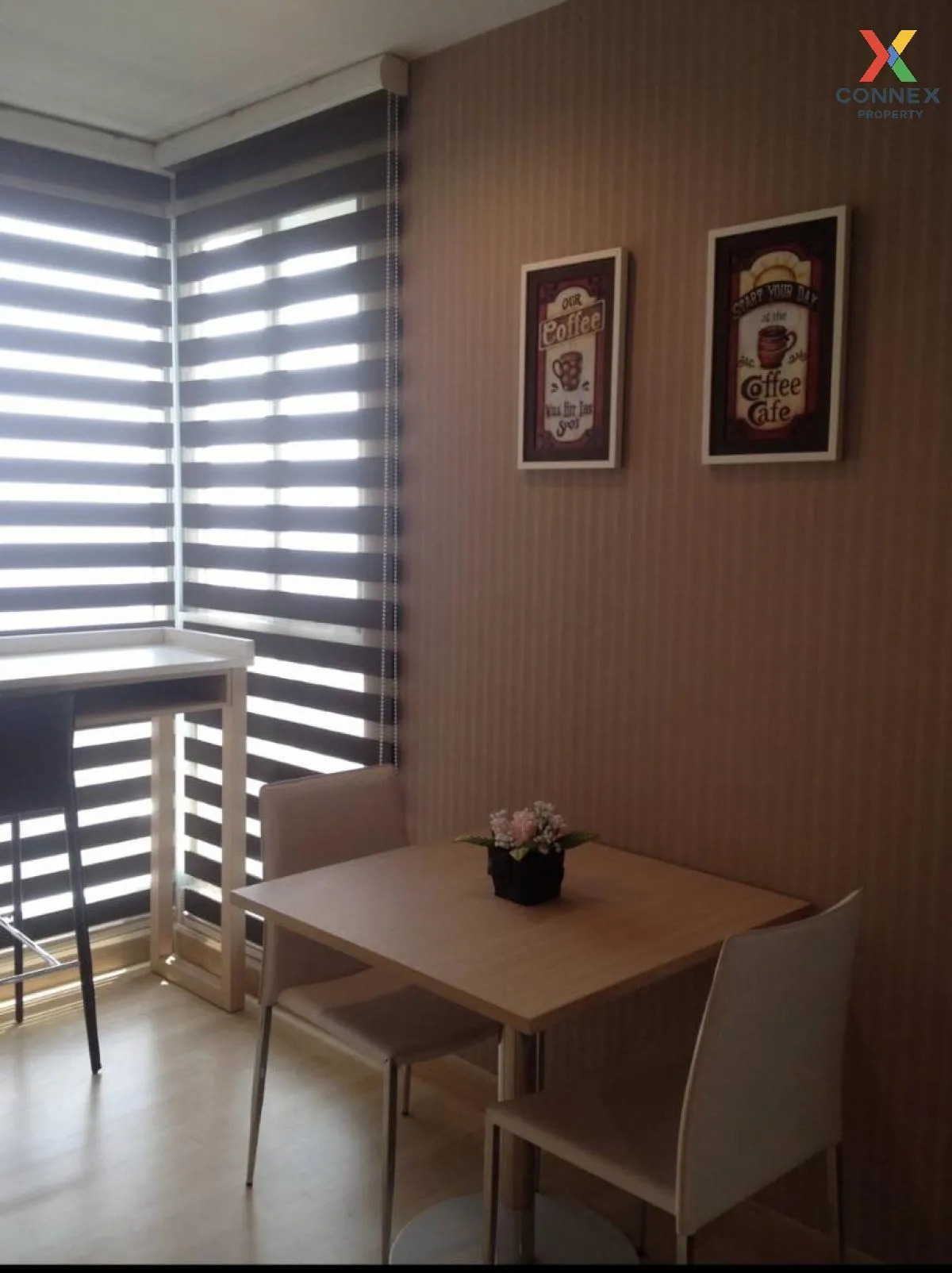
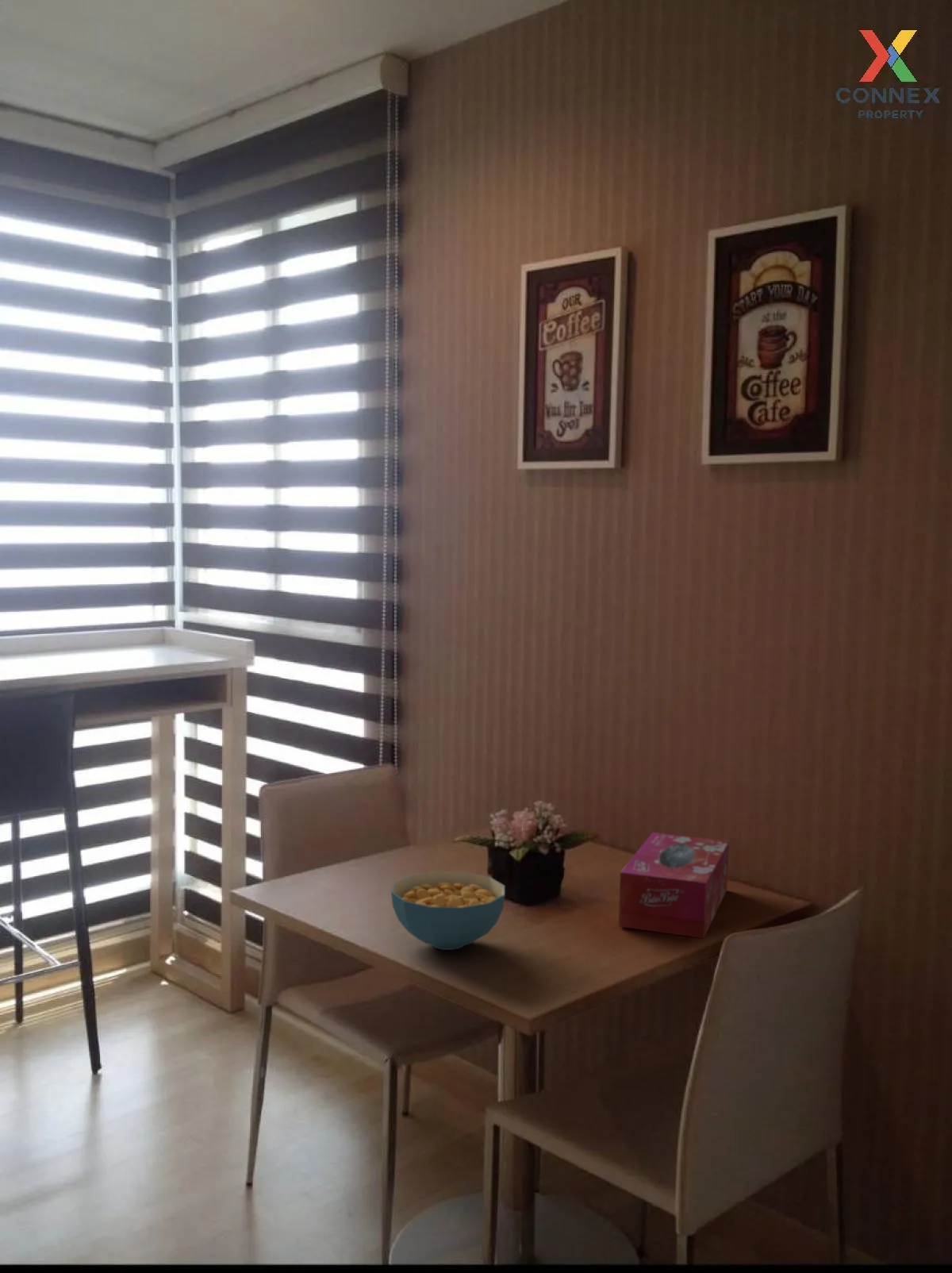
+ cereal bowl [390,871,506,951]
+ tissue box [618,832,730,939]
